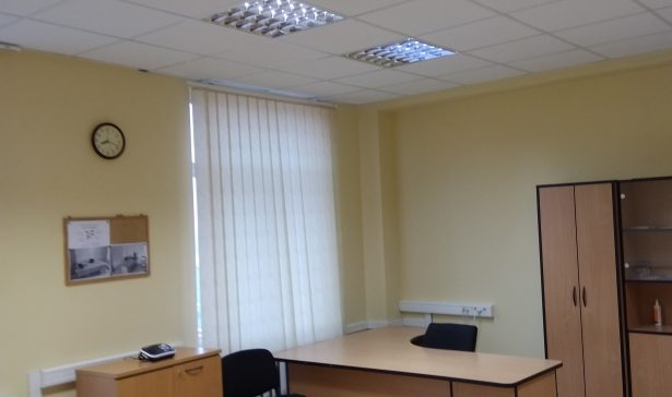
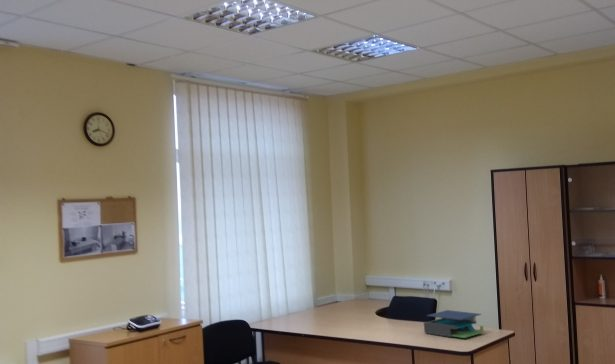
+ binder [423,309,486,339]
